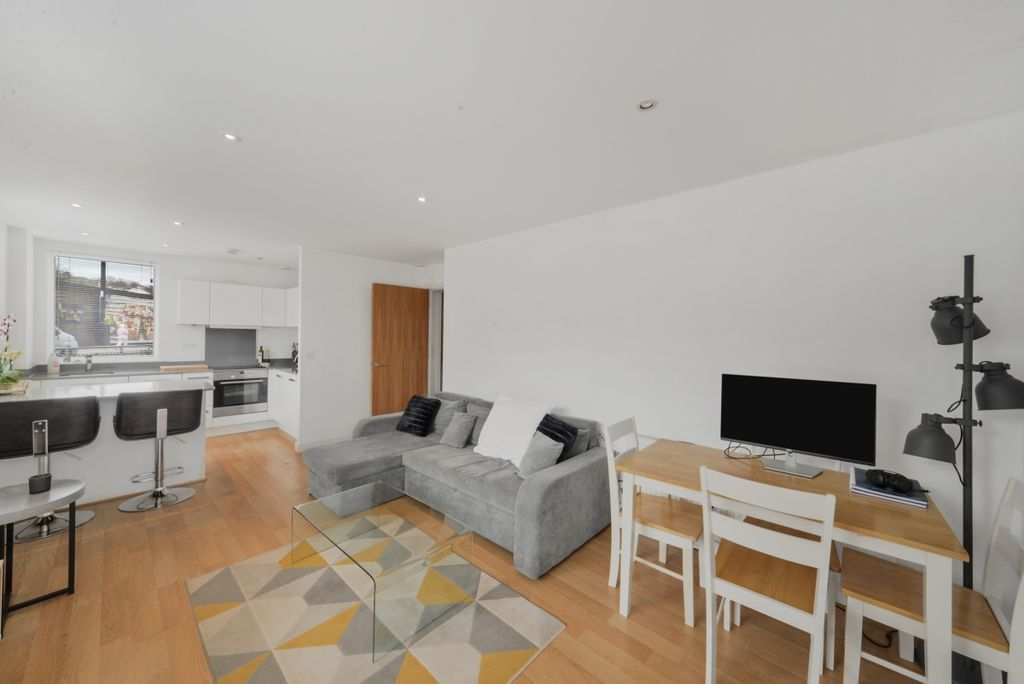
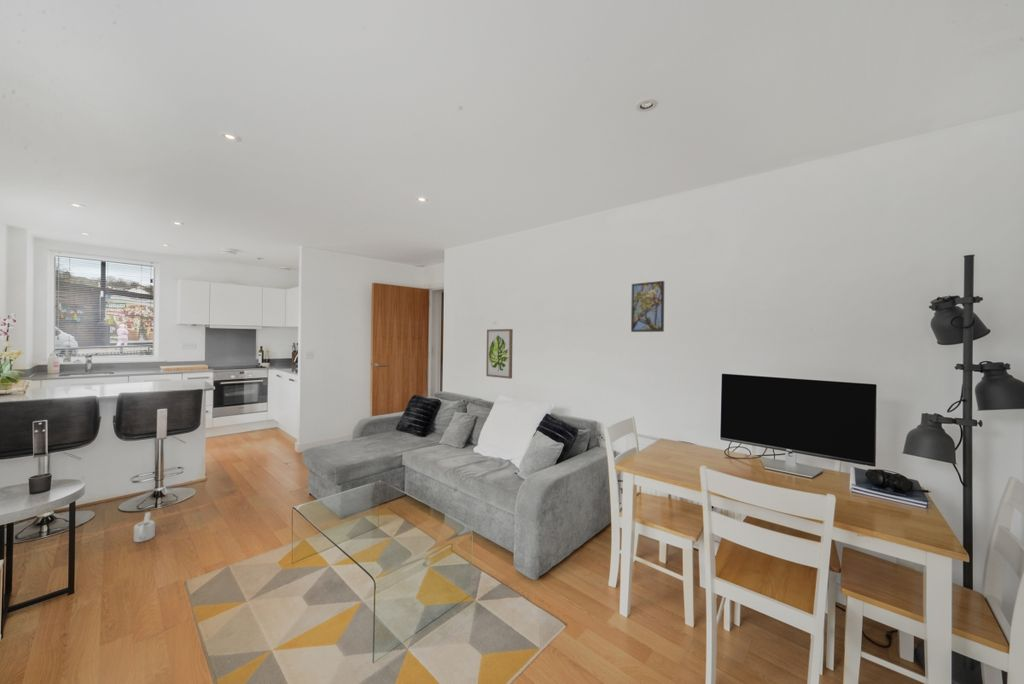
+ wall art [485,328,514,380]
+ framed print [630,280,665,333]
+ watering can [133,511,156,543]
